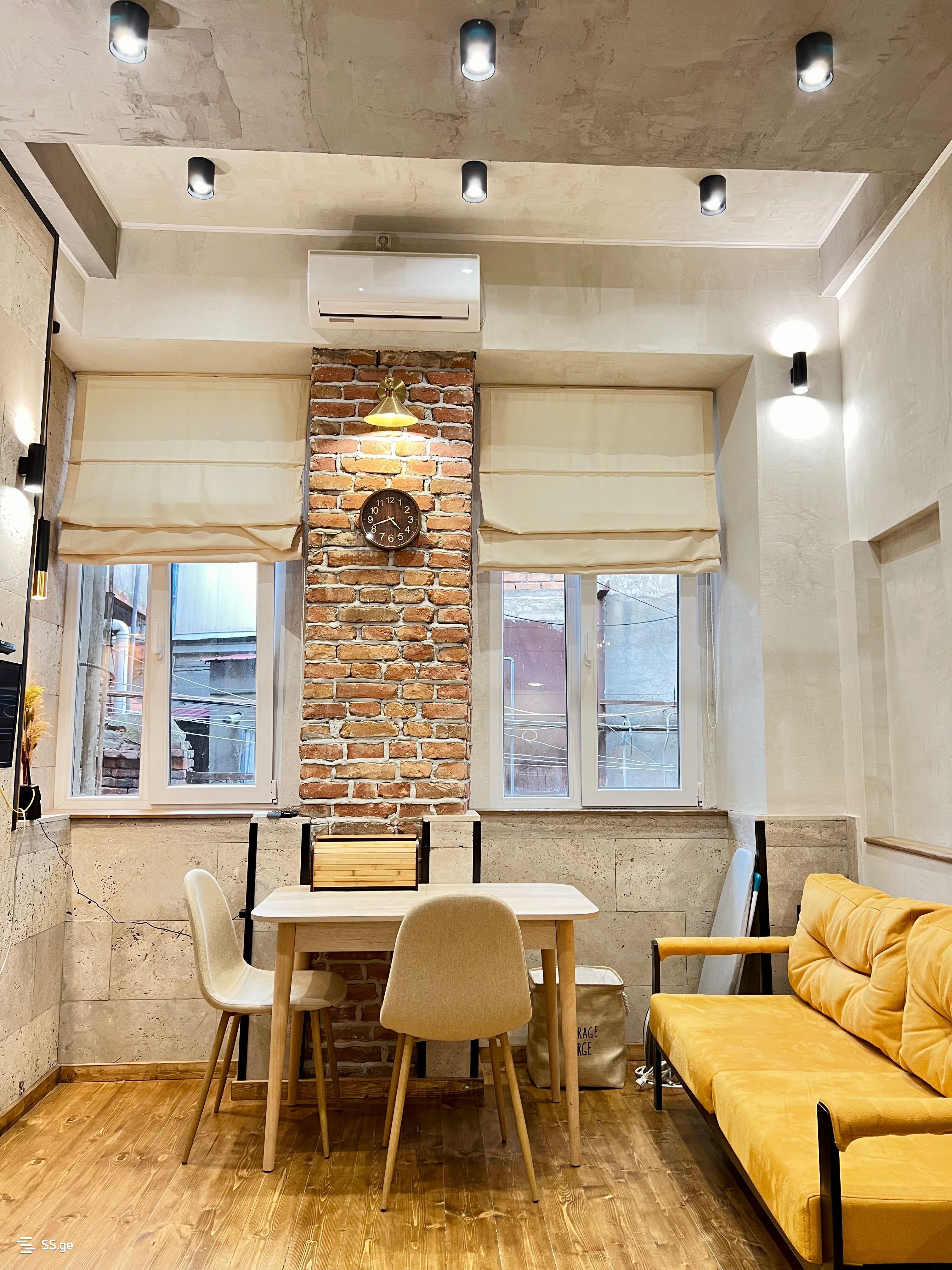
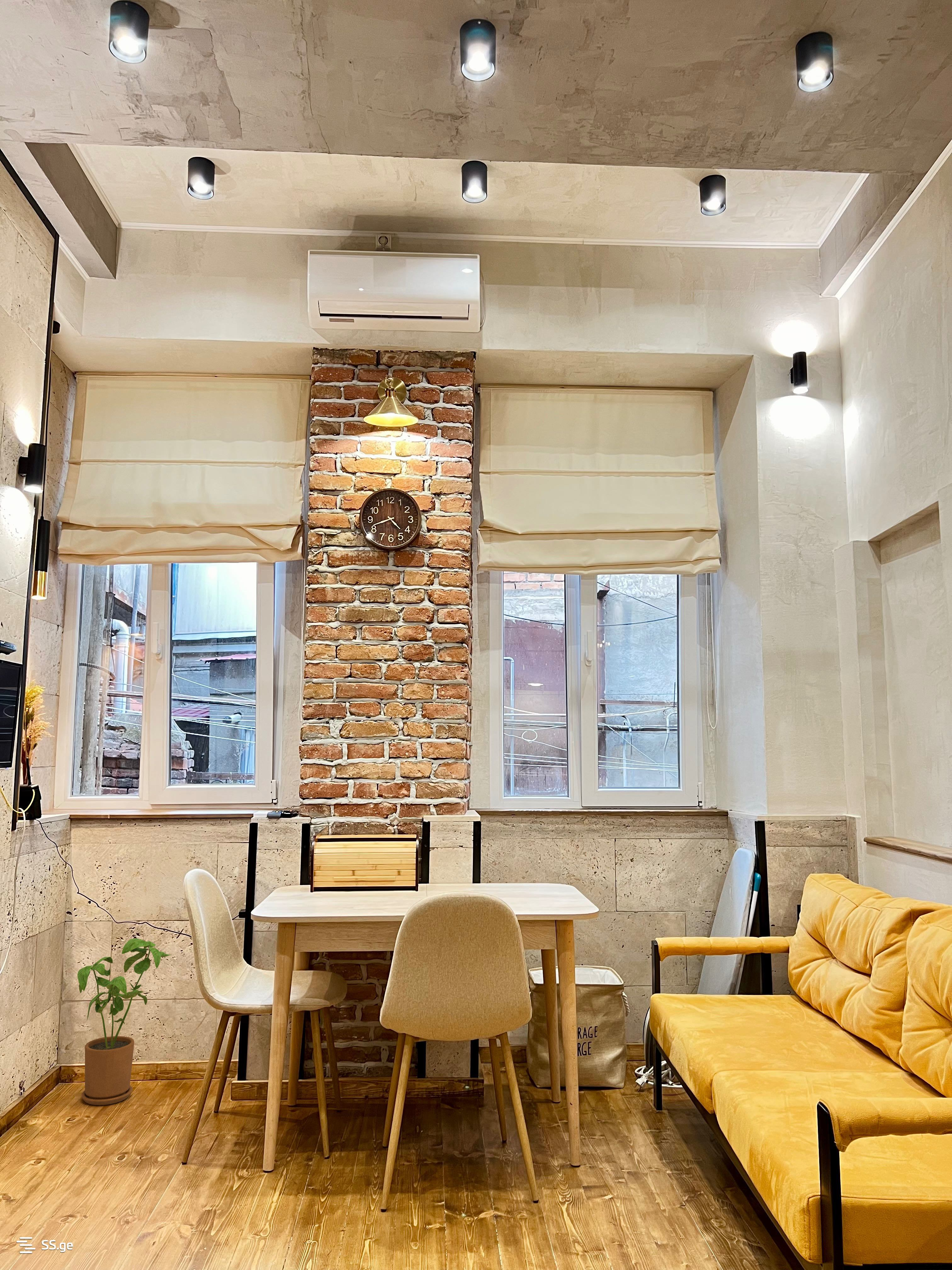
+ house plant [77,938,172,1106]
